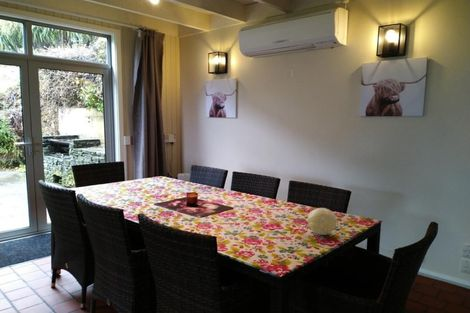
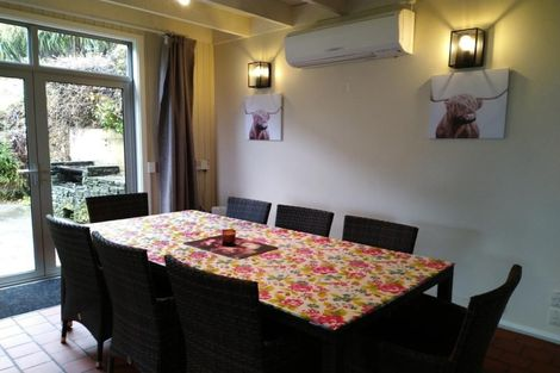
- decorative ball [307,207,338,236]
